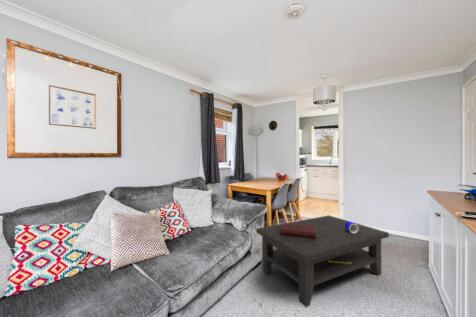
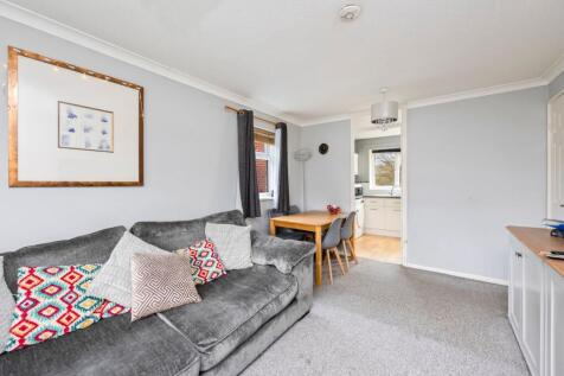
- coffee table [255,214,390,308]
